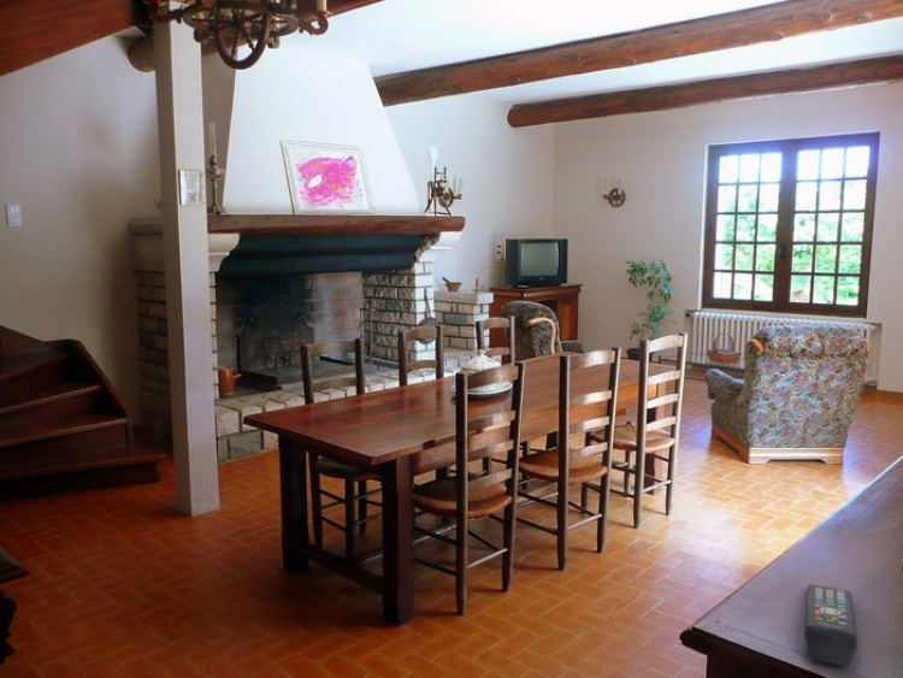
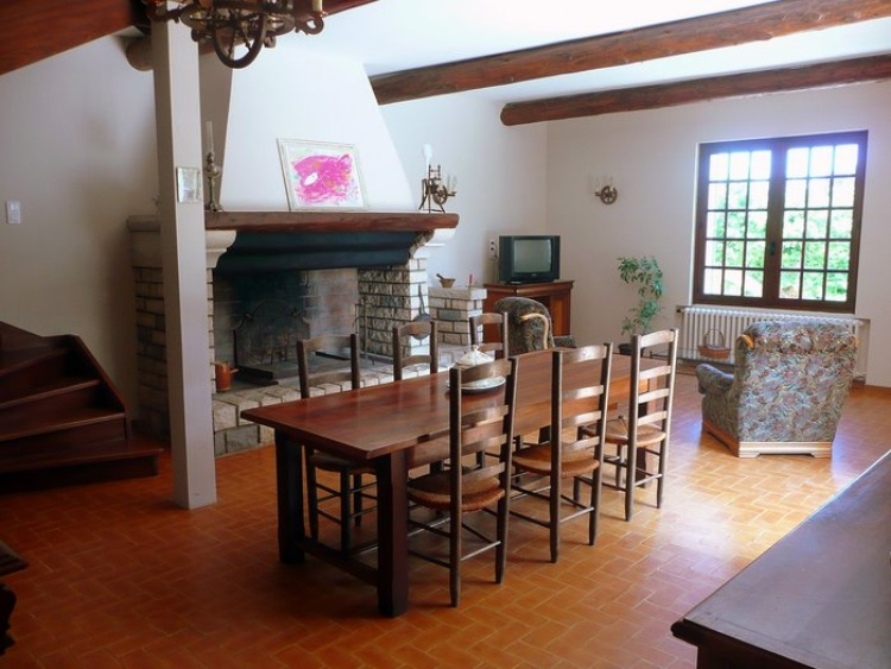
- remote control [804,583,858,668]
